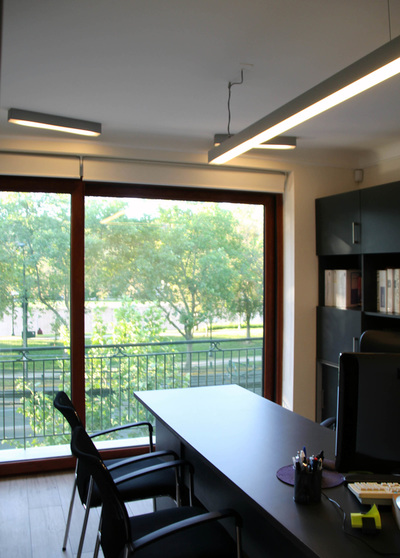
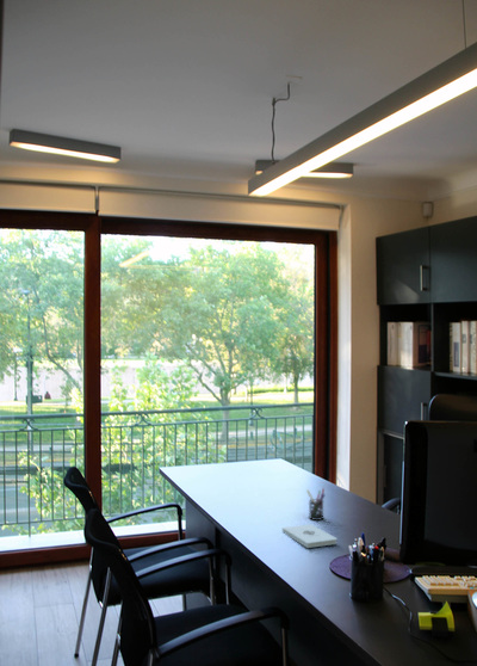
+ notepad [281,523,337,549]
+ pen holder [305,487,327,522]
